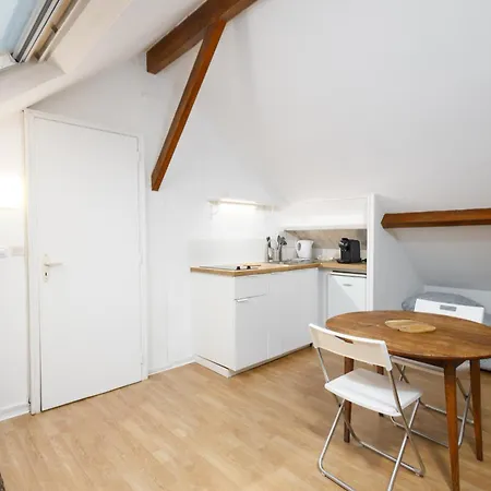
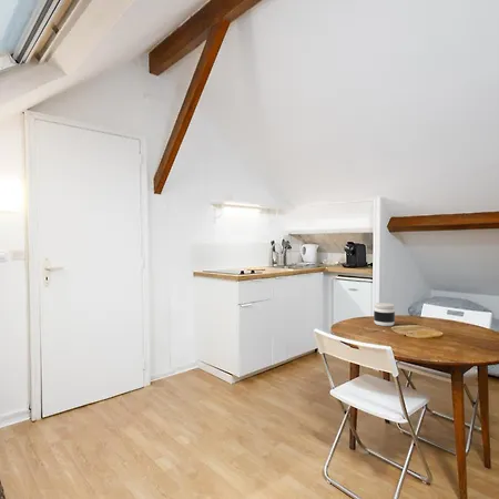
+ jar [373,302,396,327]
